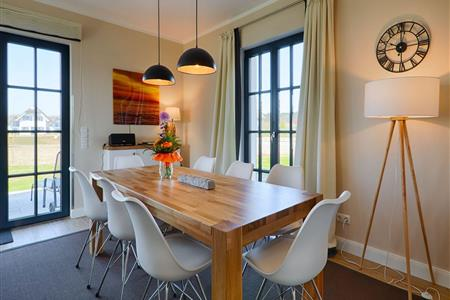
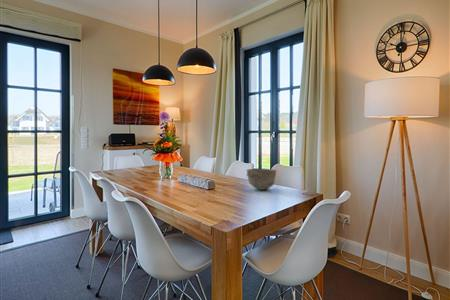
+ bowl [246,168,278,191]
